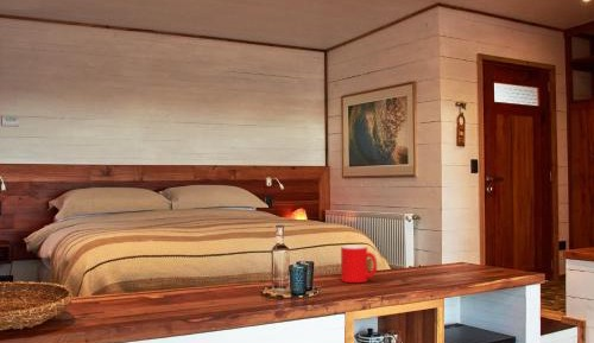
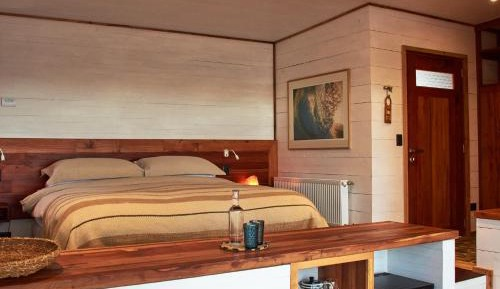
- cup [340,244,378,284]
